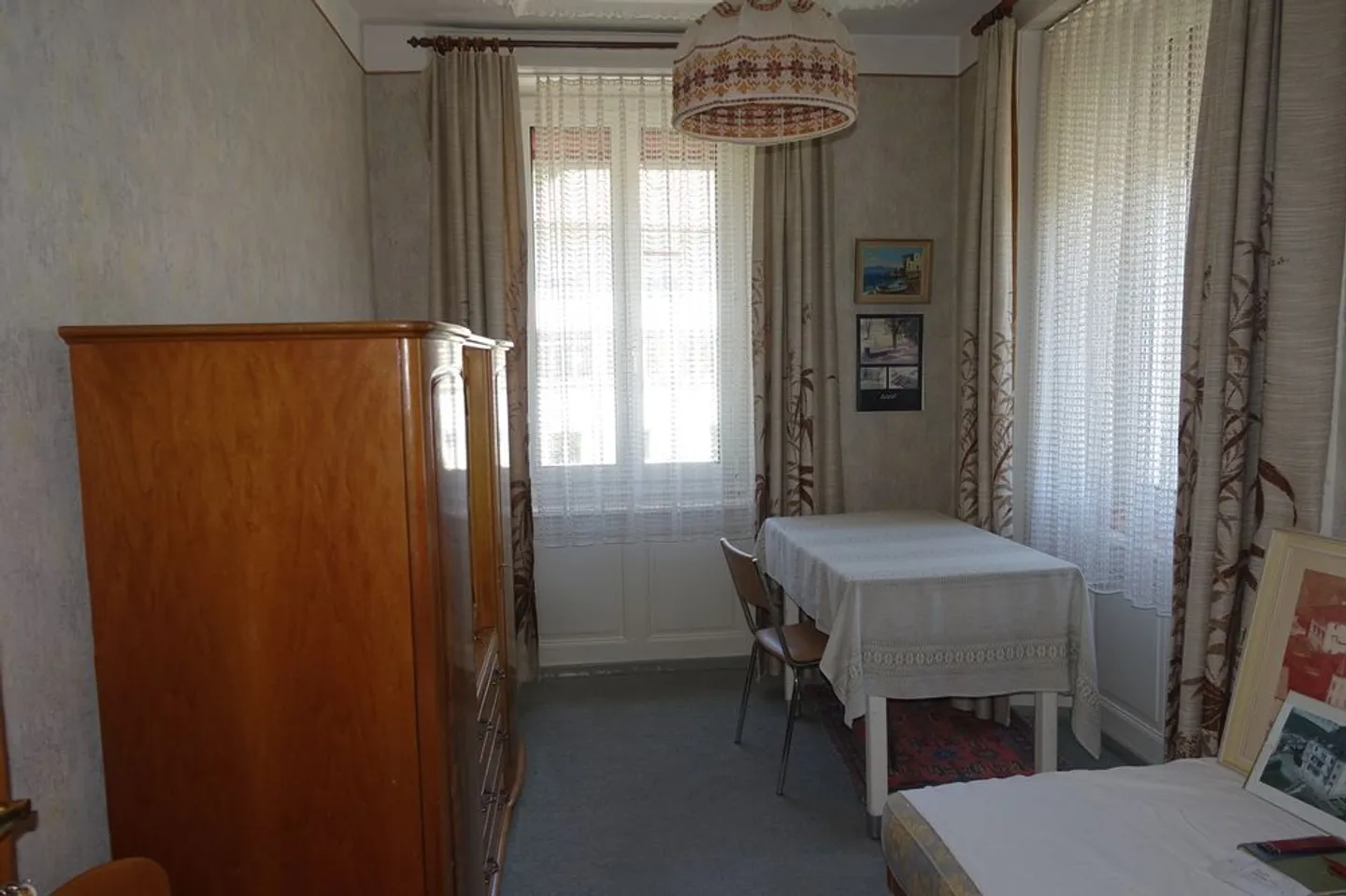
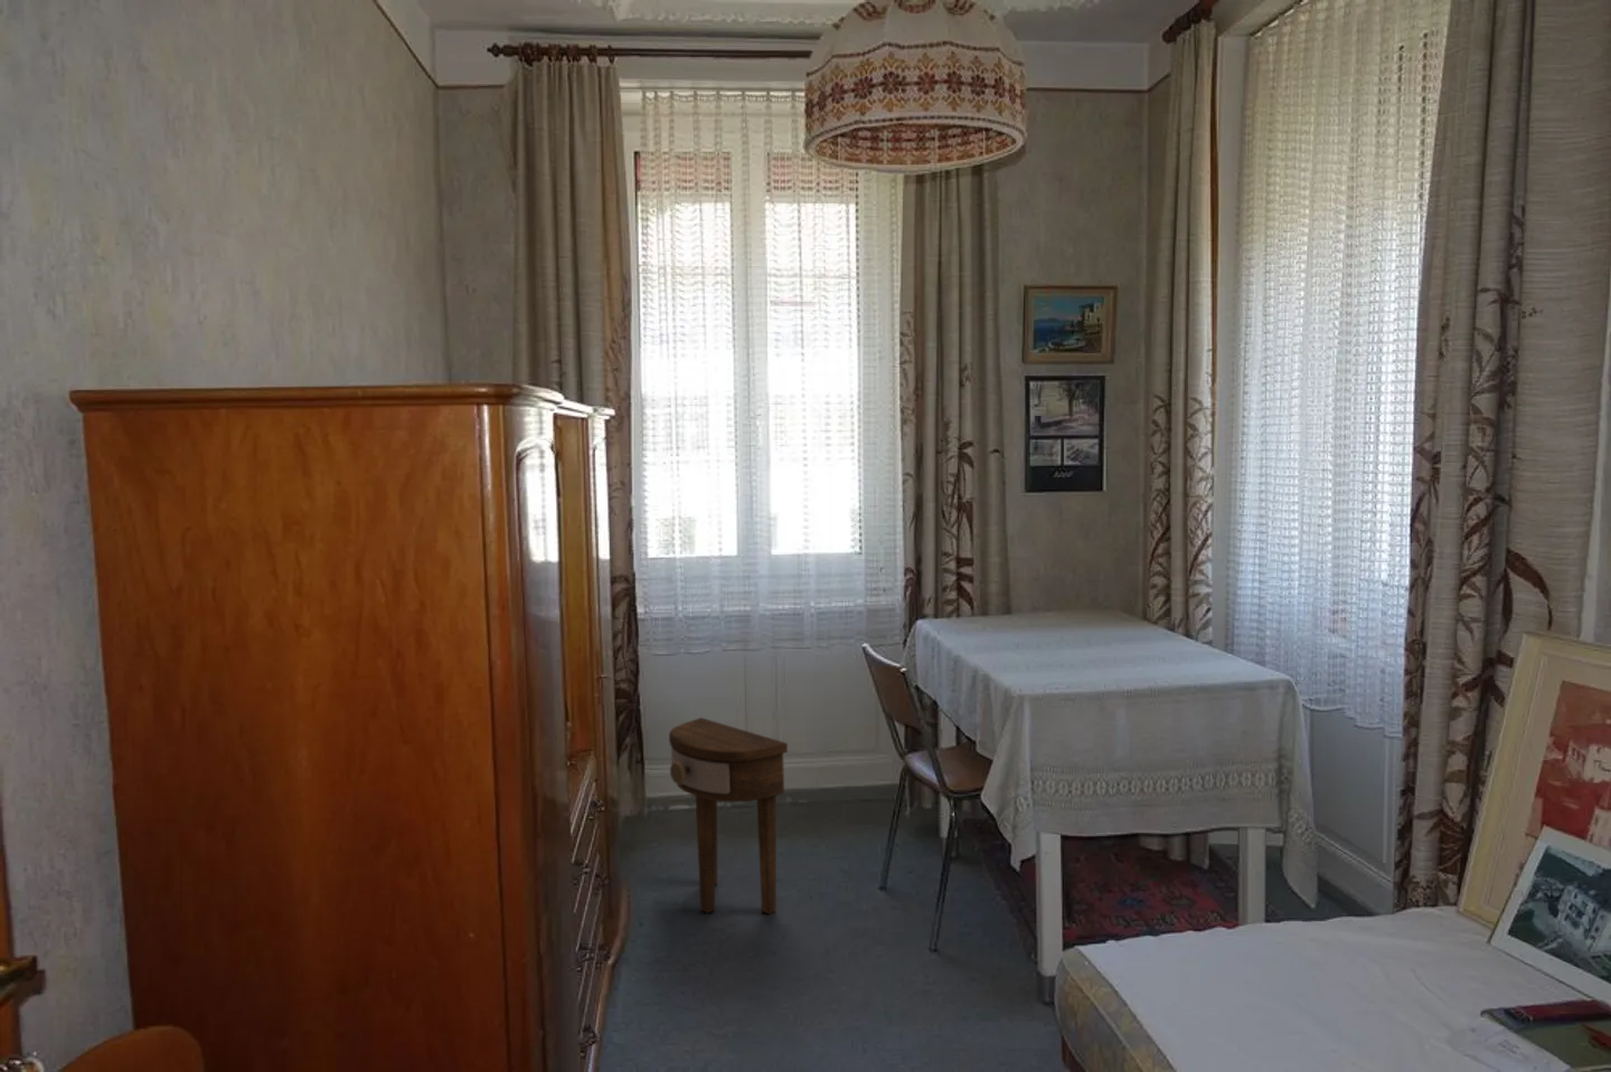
+ side table [668,717,789,915]
